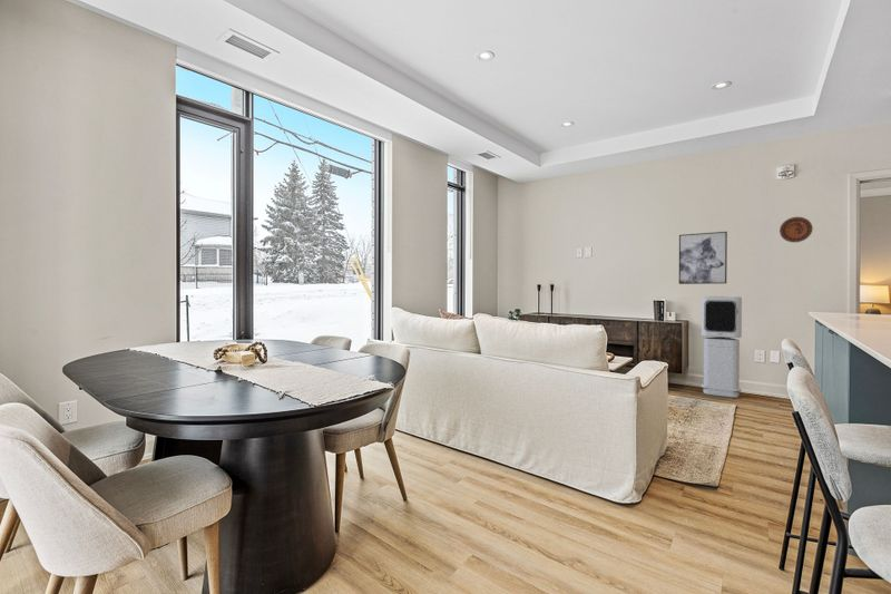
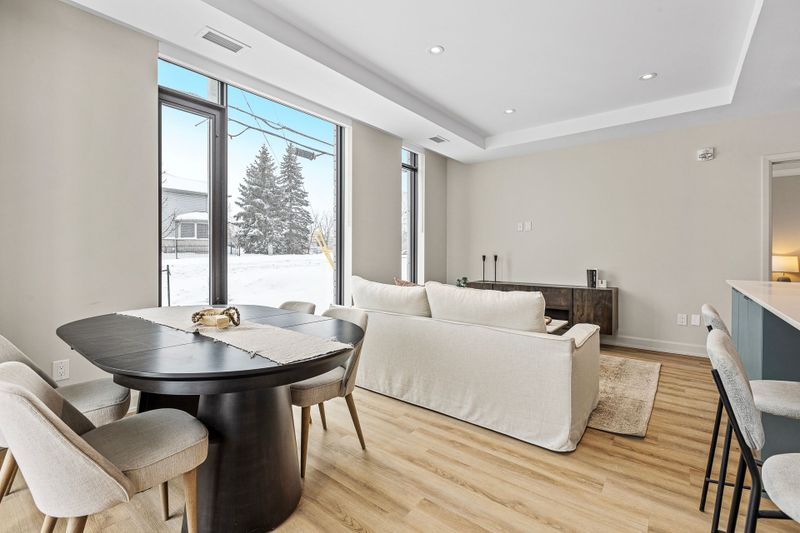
- wall art [678,231,728,285]
- decorative plate [779,216,814,243]
- air purifier [701,295,743,399]
